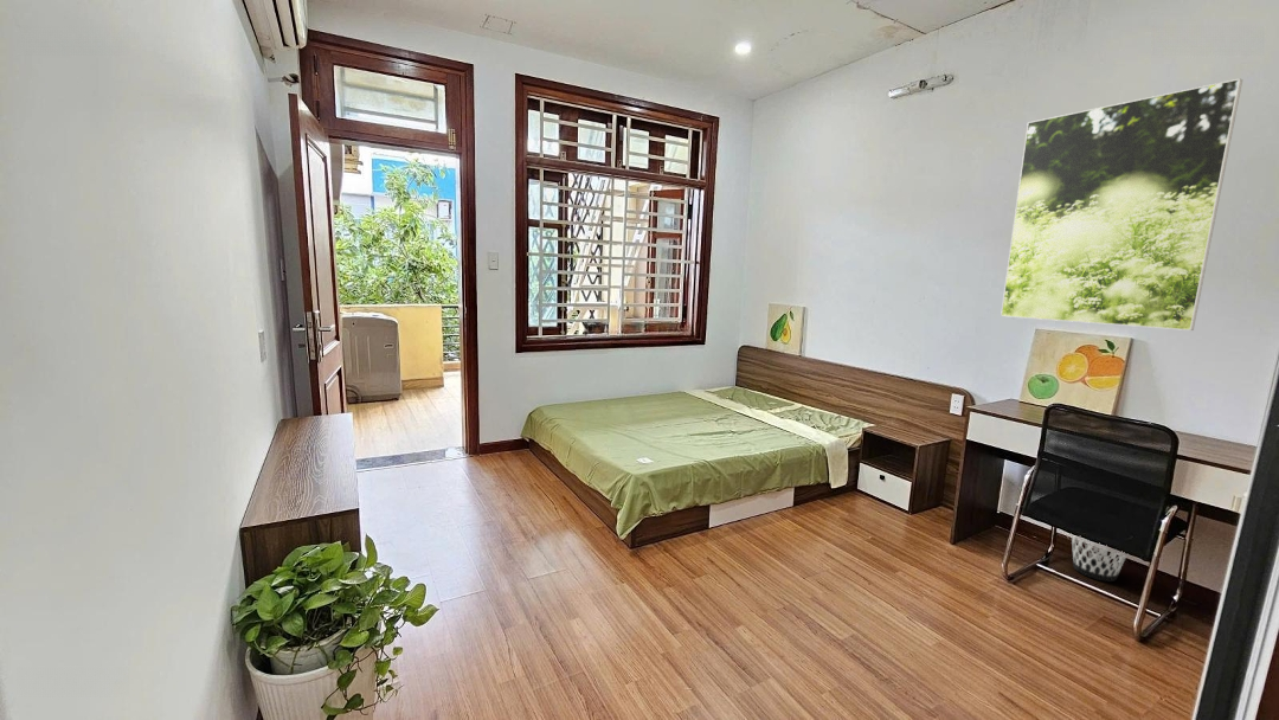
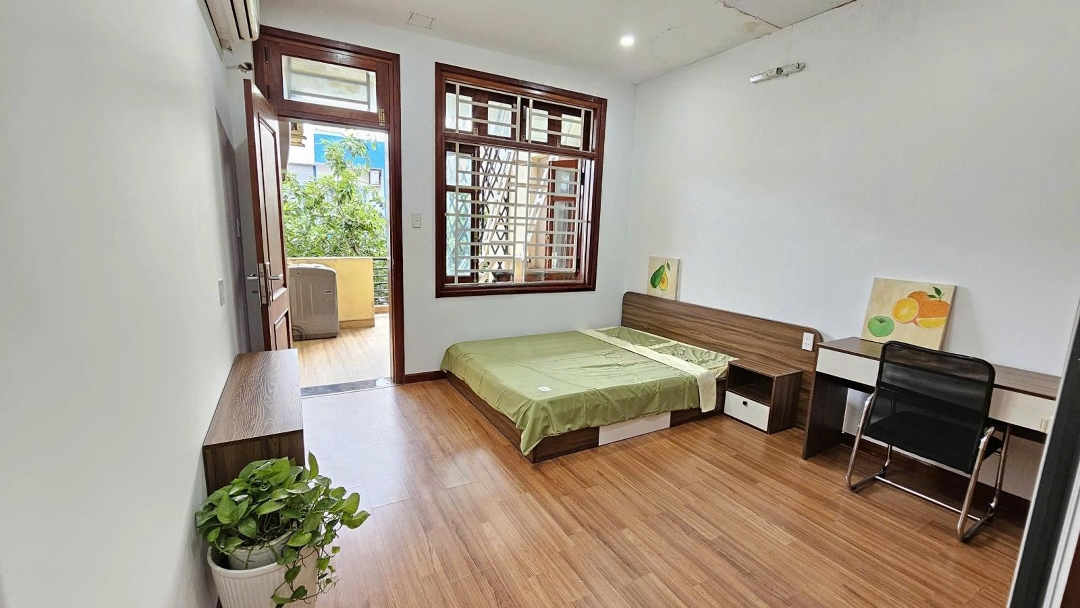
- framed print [1000,77,1243,332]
- wastebasket [1071,534,1129,583]
